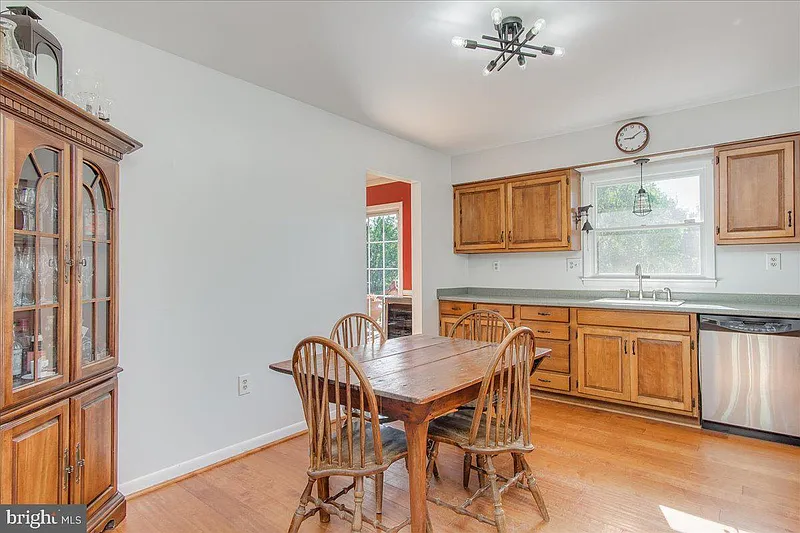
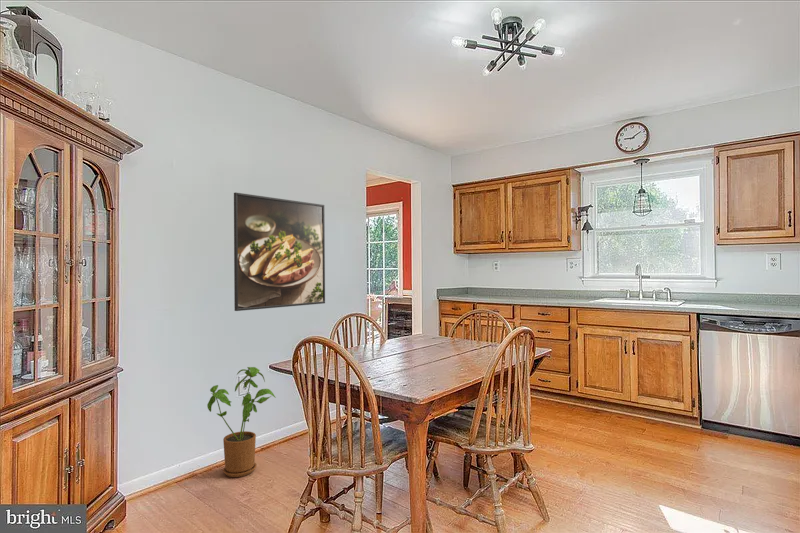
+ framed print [233,191,326,312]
+ house plant [206,366,277,478]
